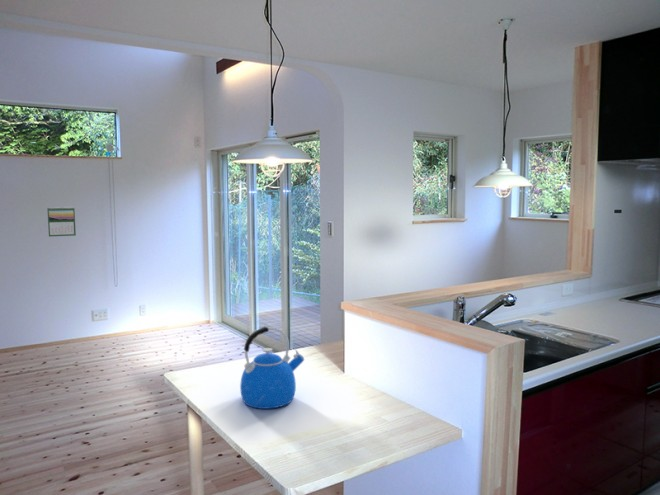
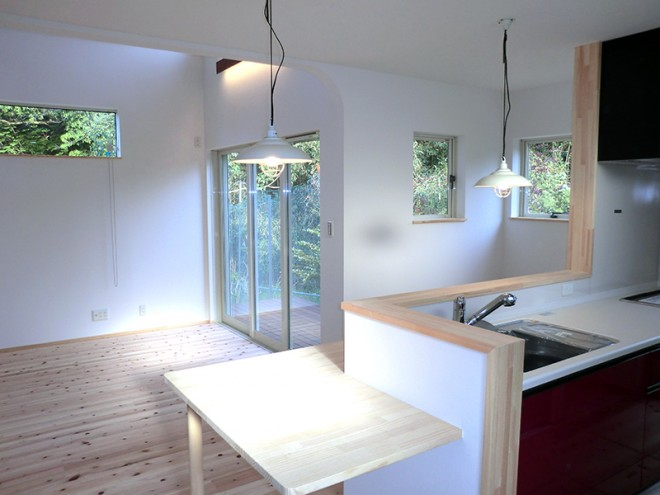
- kettle [239,326,305,410]
- calendar [46,206,77,237]
